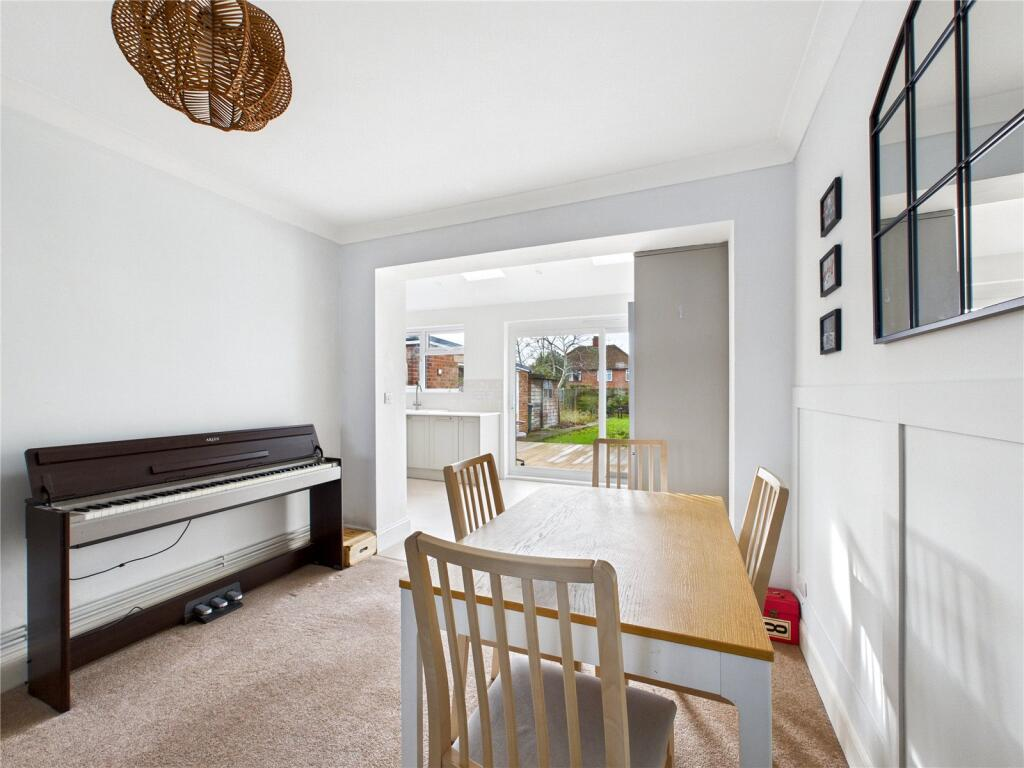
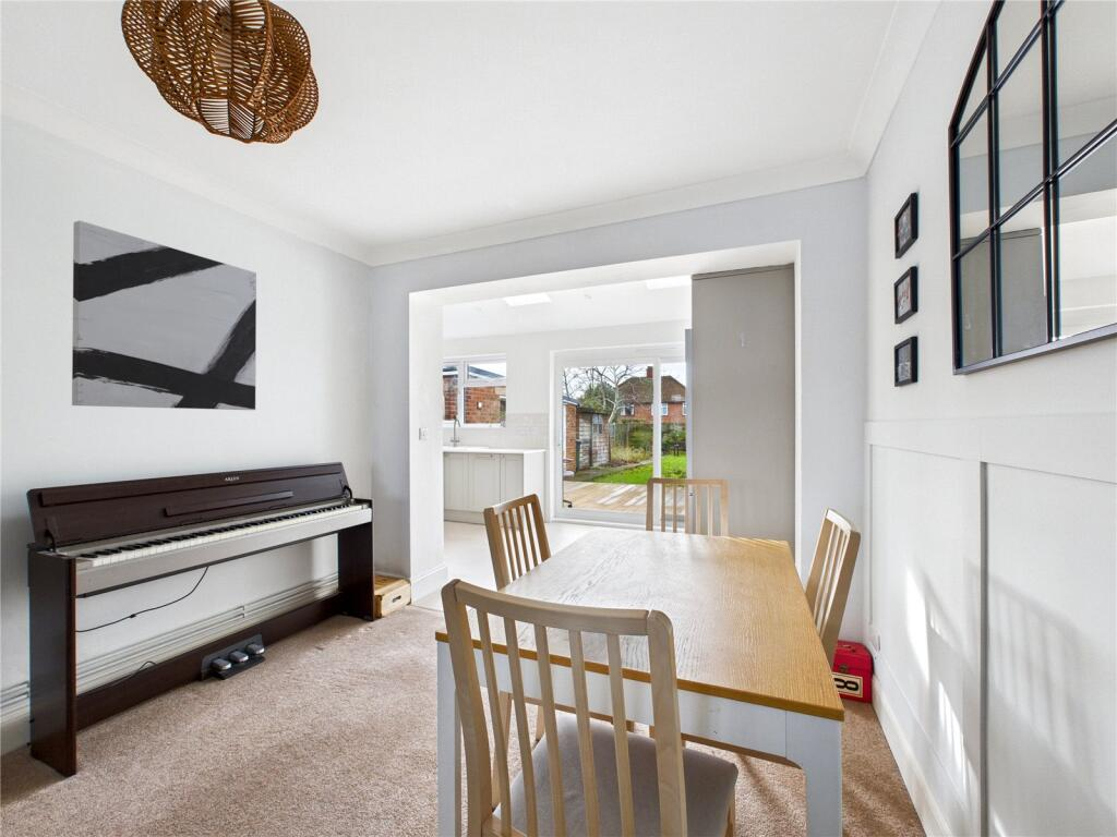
+ wall art [71,219,257,411]
